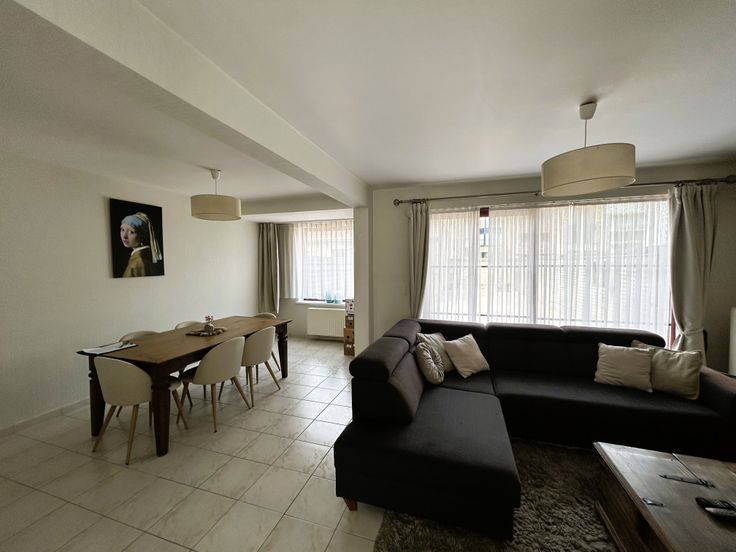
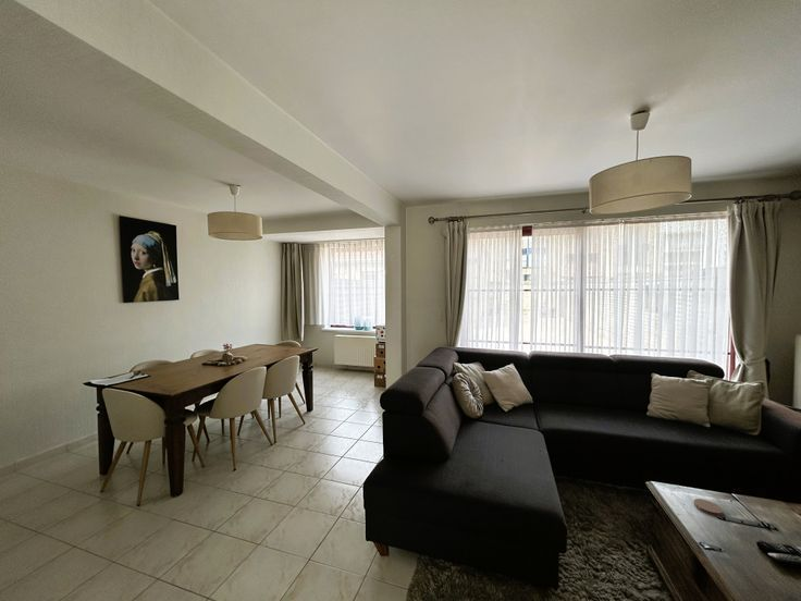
+ coaster [693,498,724,517]
